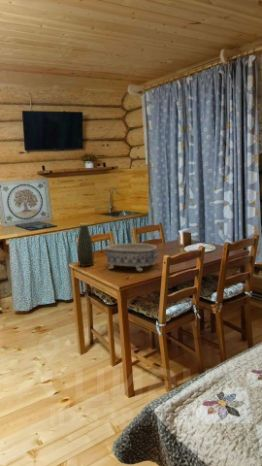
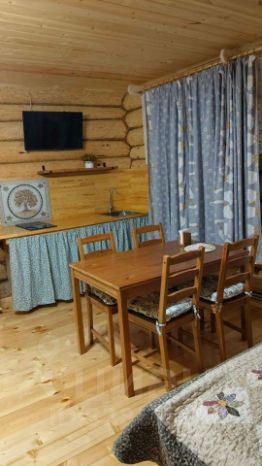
- decorative bowl [104,242,160,272]
- bottle [76,222,95,268]
